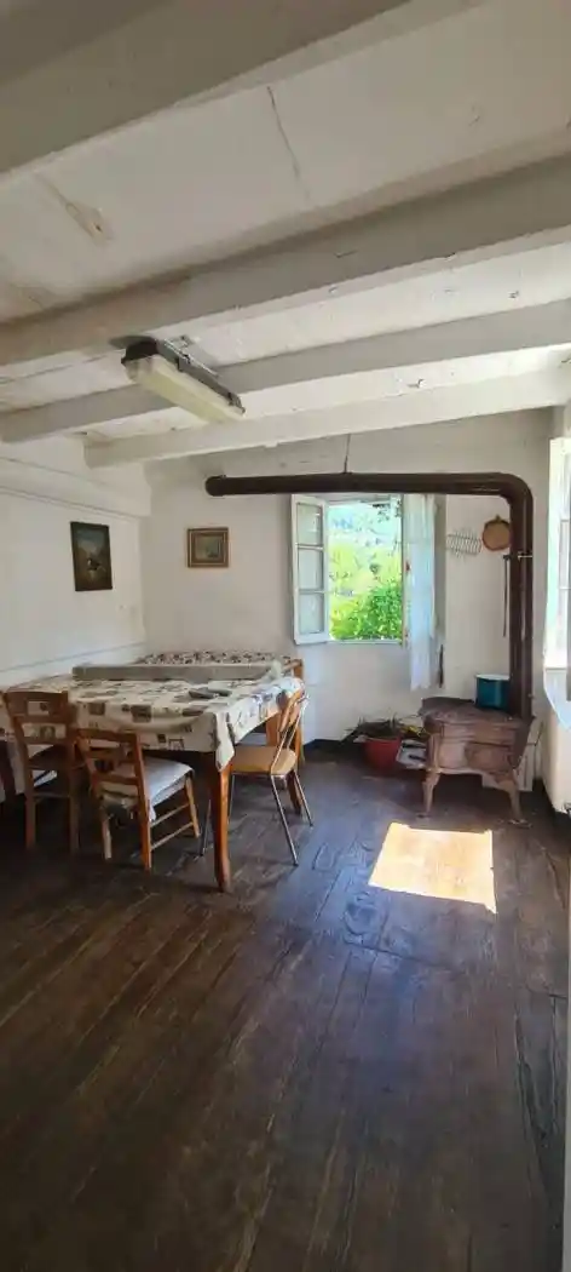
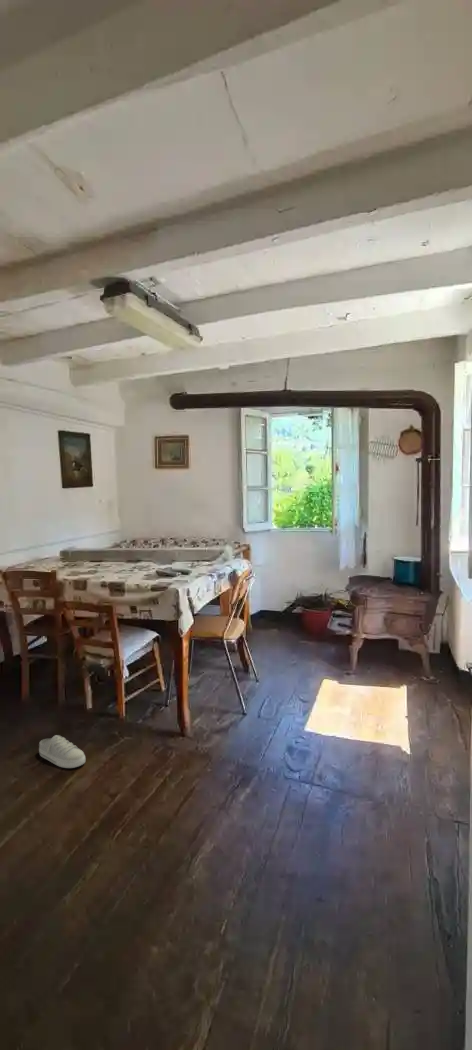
+ shoe [38,734,86,769]
